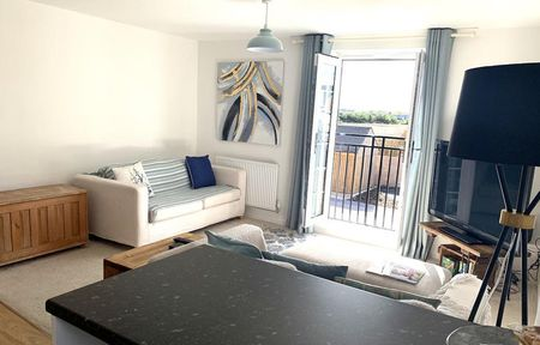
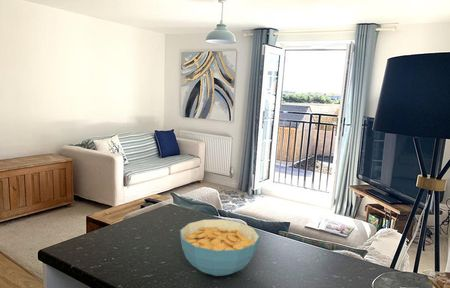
+ cereal bowl [179,218,261,277]
